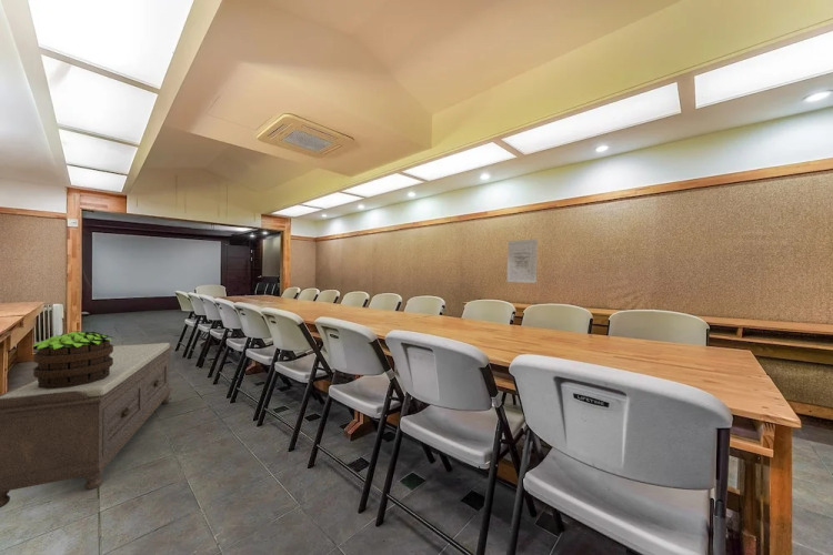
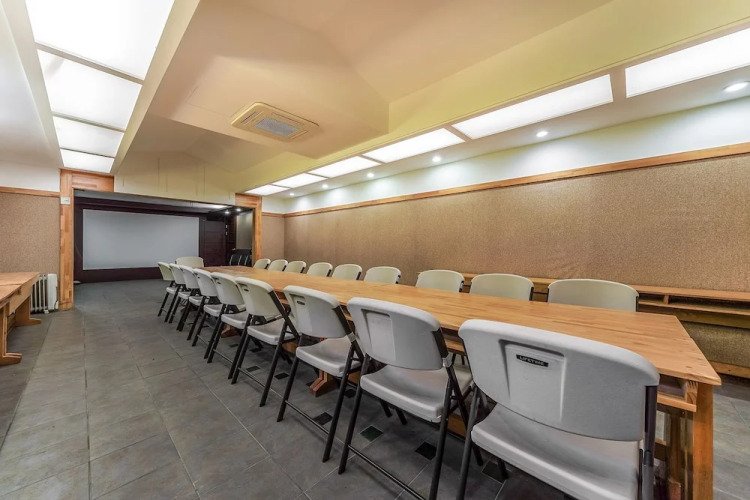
- potted plant [30,331,116,389]
- bench [0,342,174,508]
- wall art [506,239,539,284]
